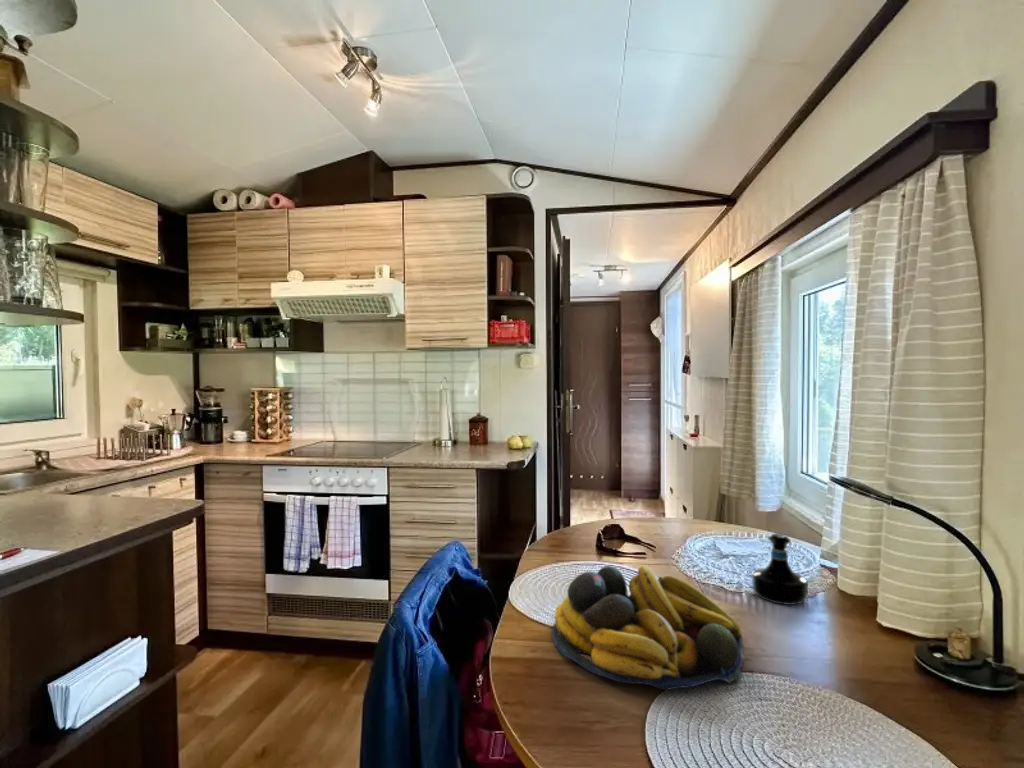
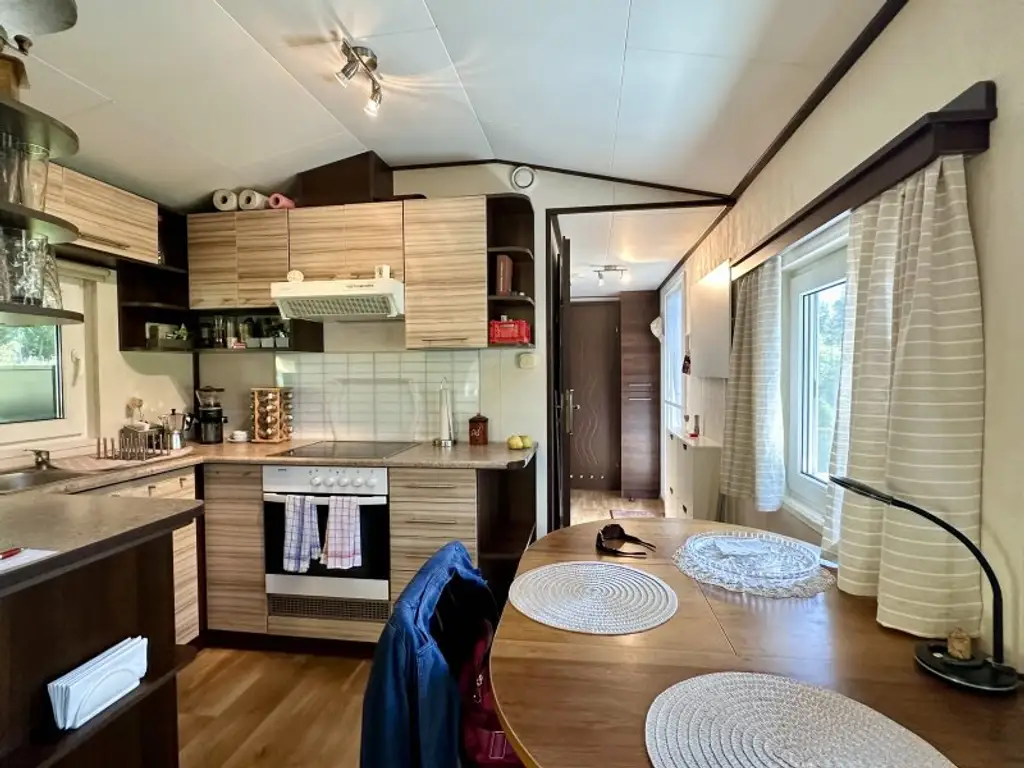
- tequila bottle [751,532,809,606]
- fruit bowl [551,565,746,691]
